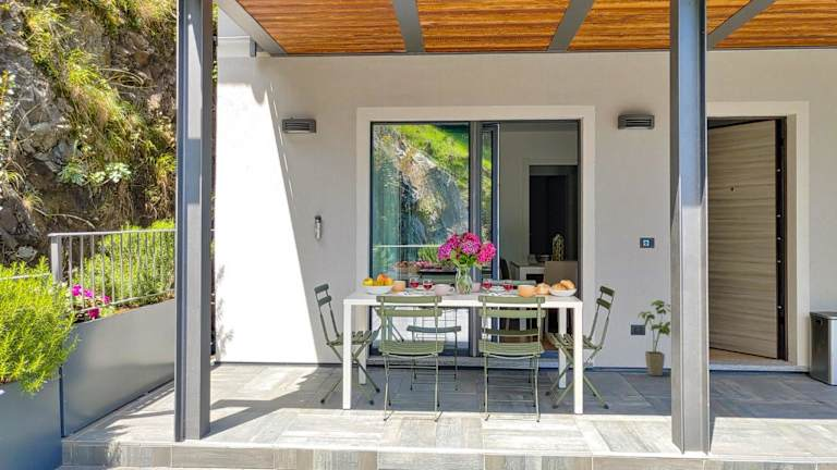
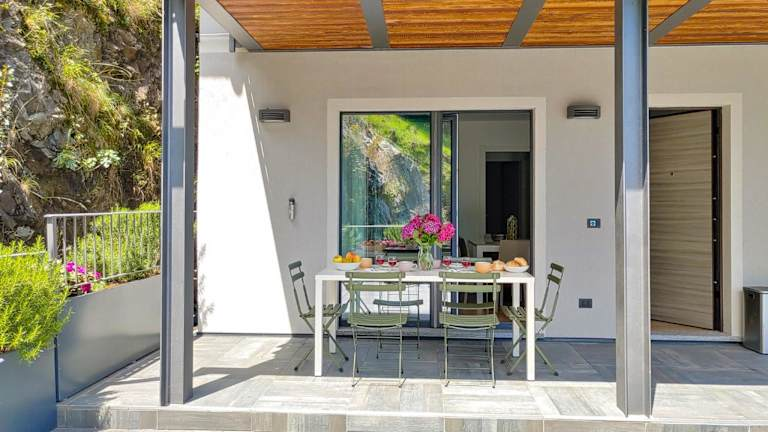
- house plant [636,299,671,376]
